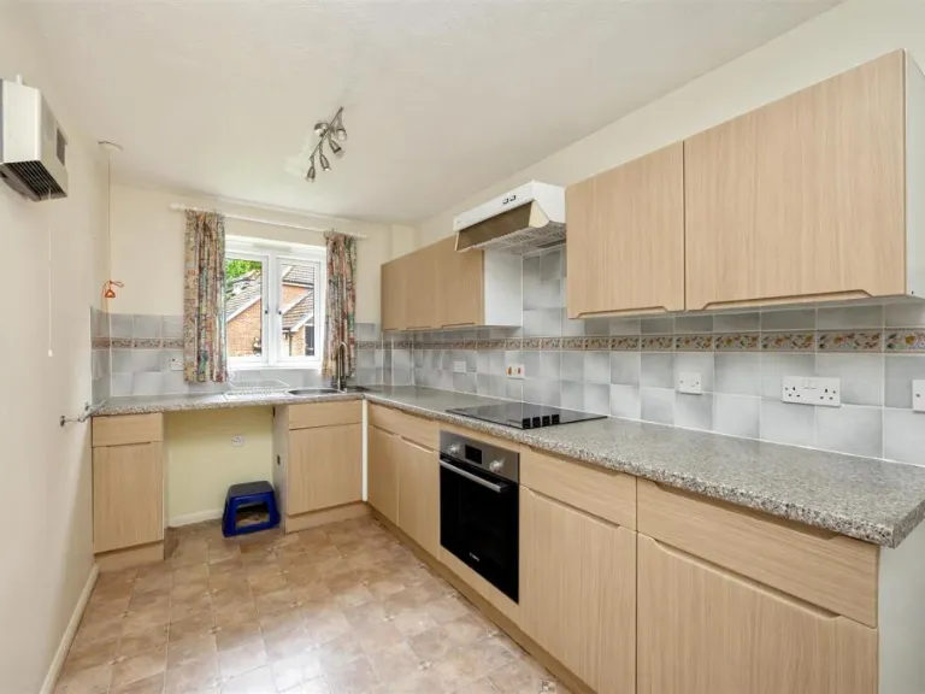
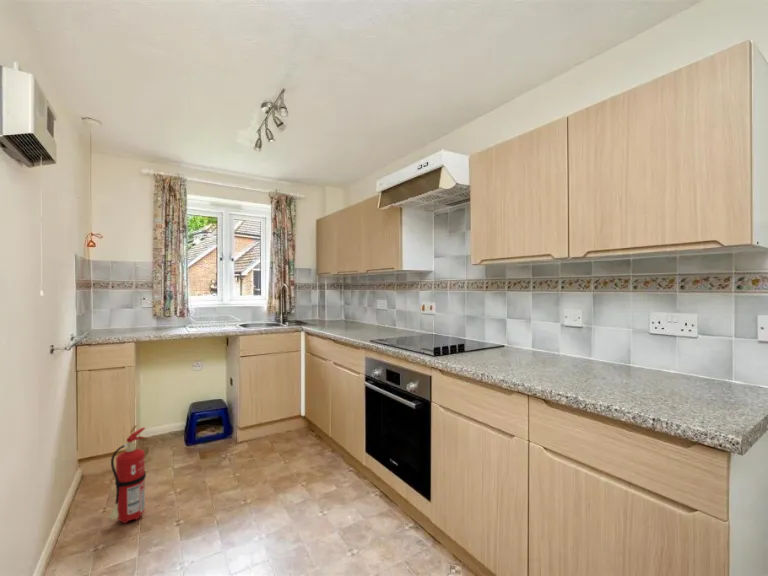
+ fire extinguisher [108,424,147,524]
